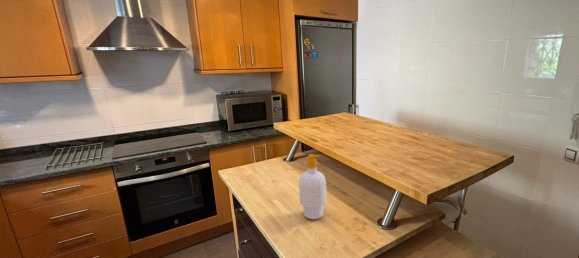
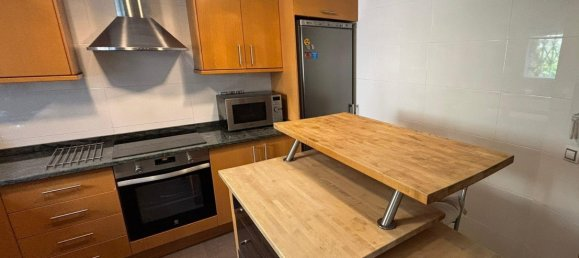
- soap bottle [298,153,328,220]
